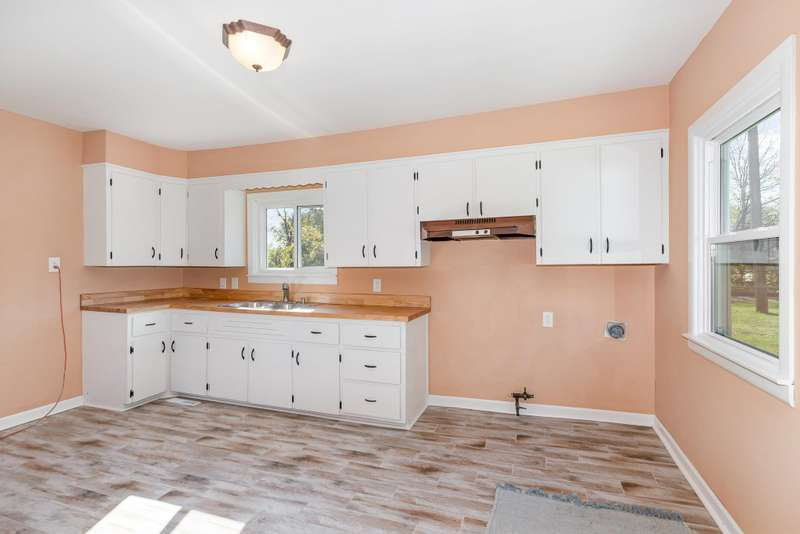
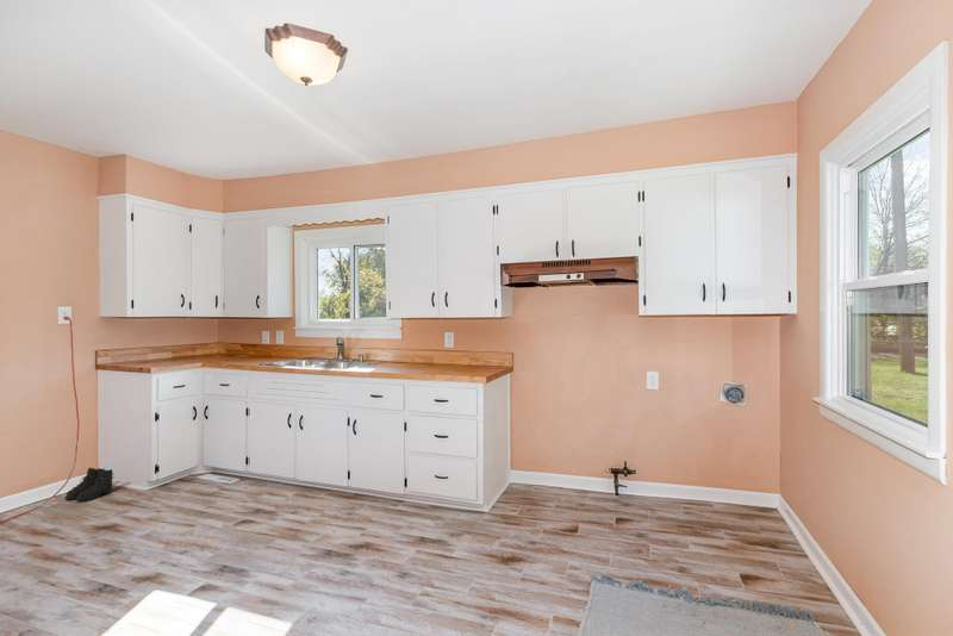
+ boots [64,467,114,503]
